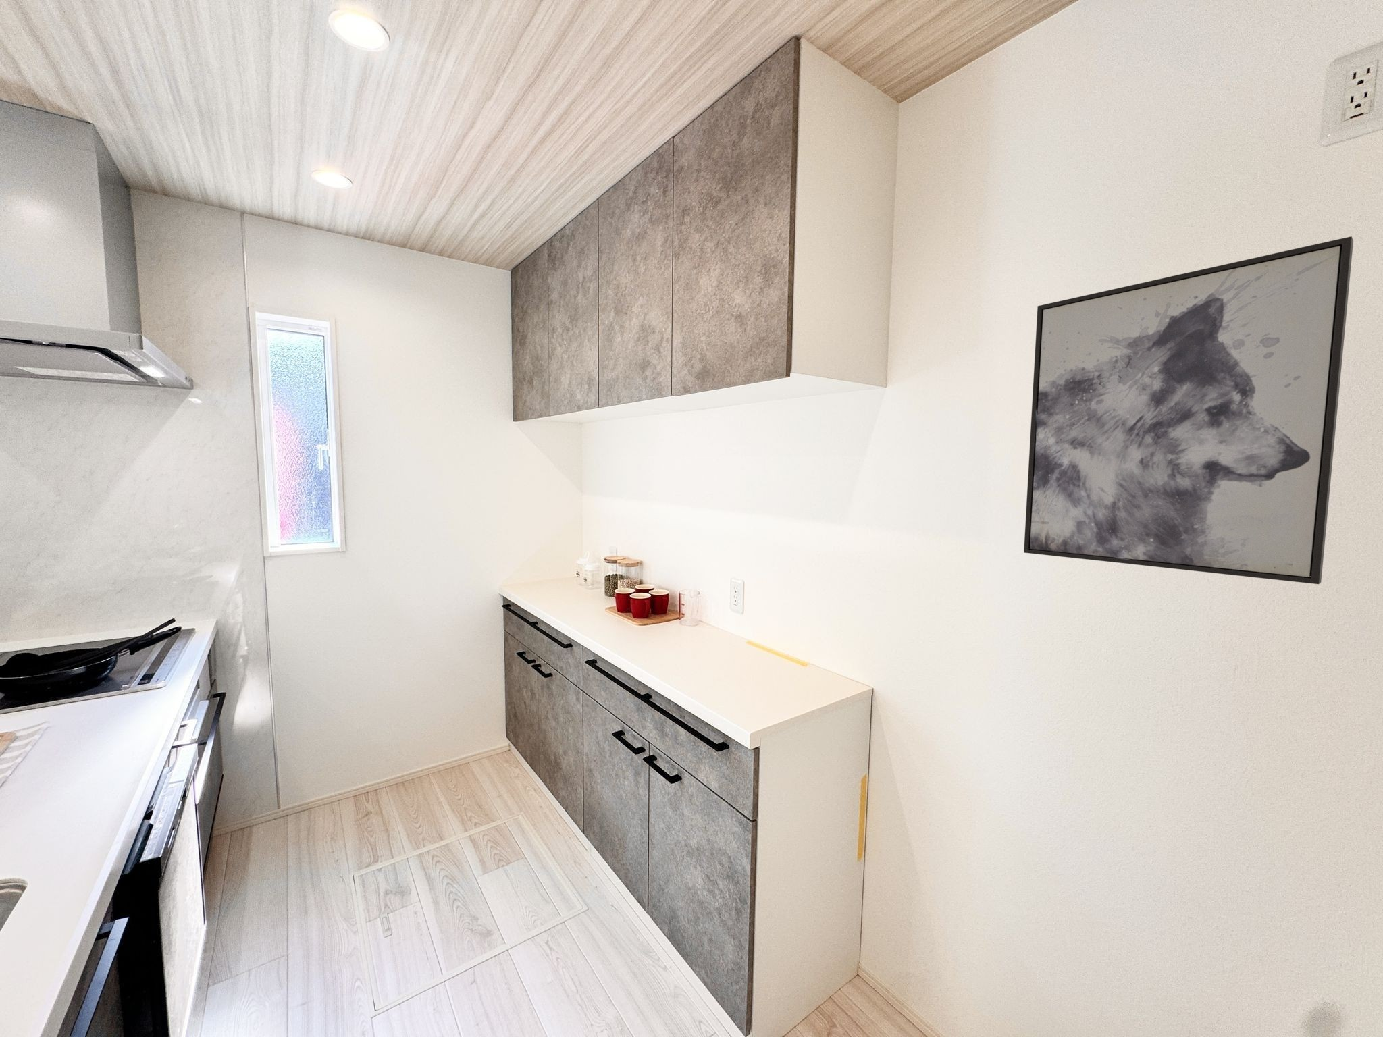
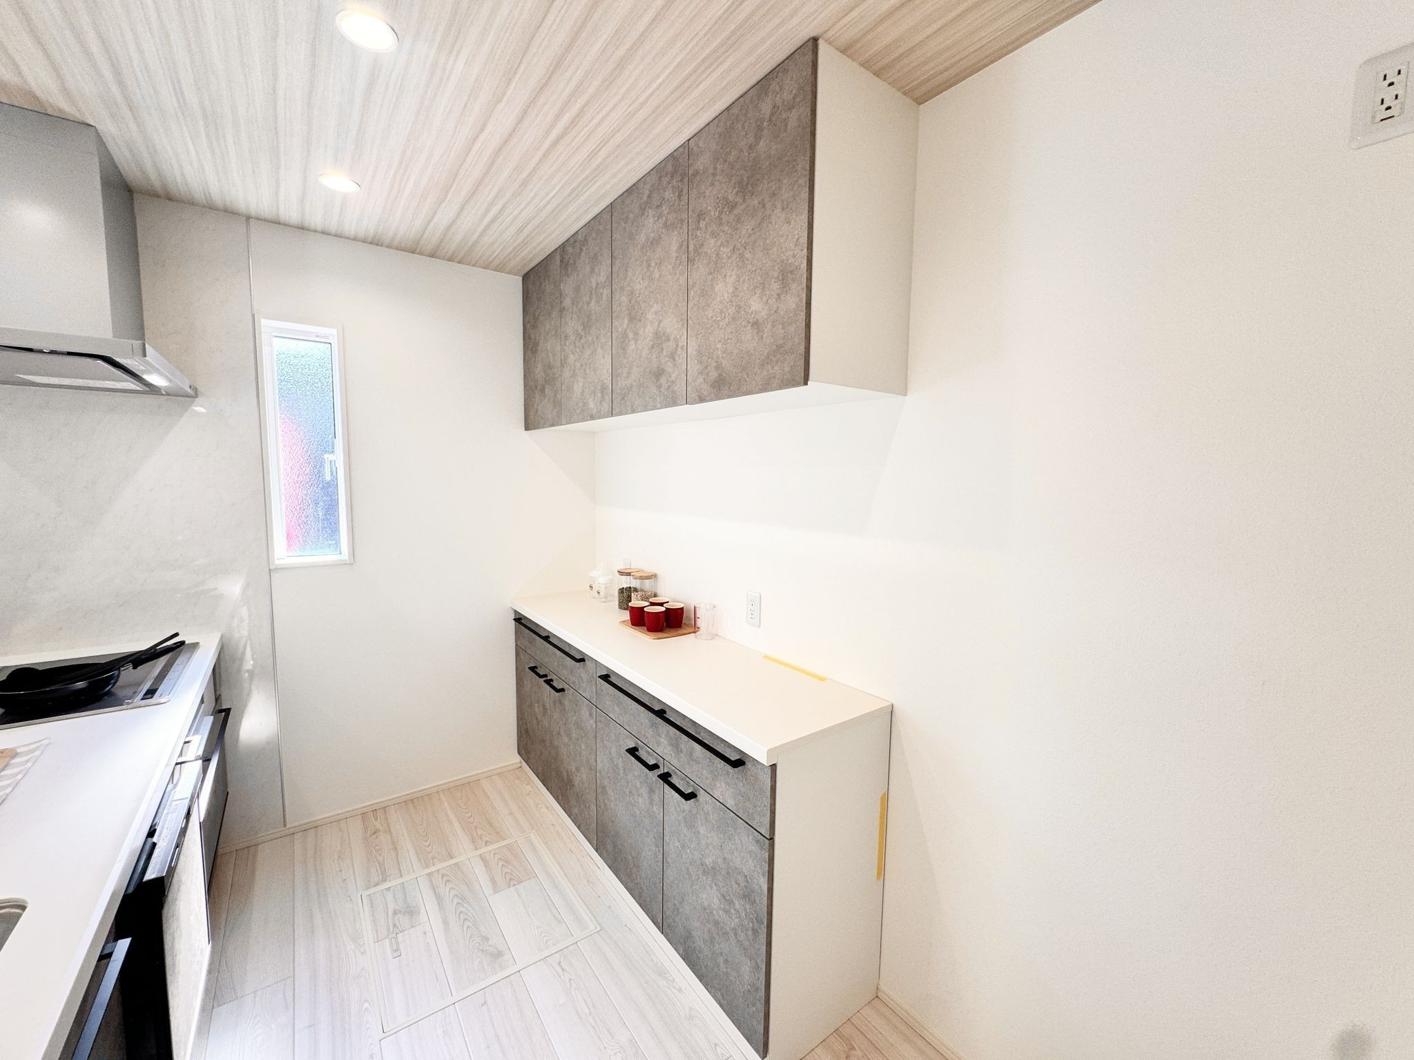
- wall art [1023,235,1354,585]
